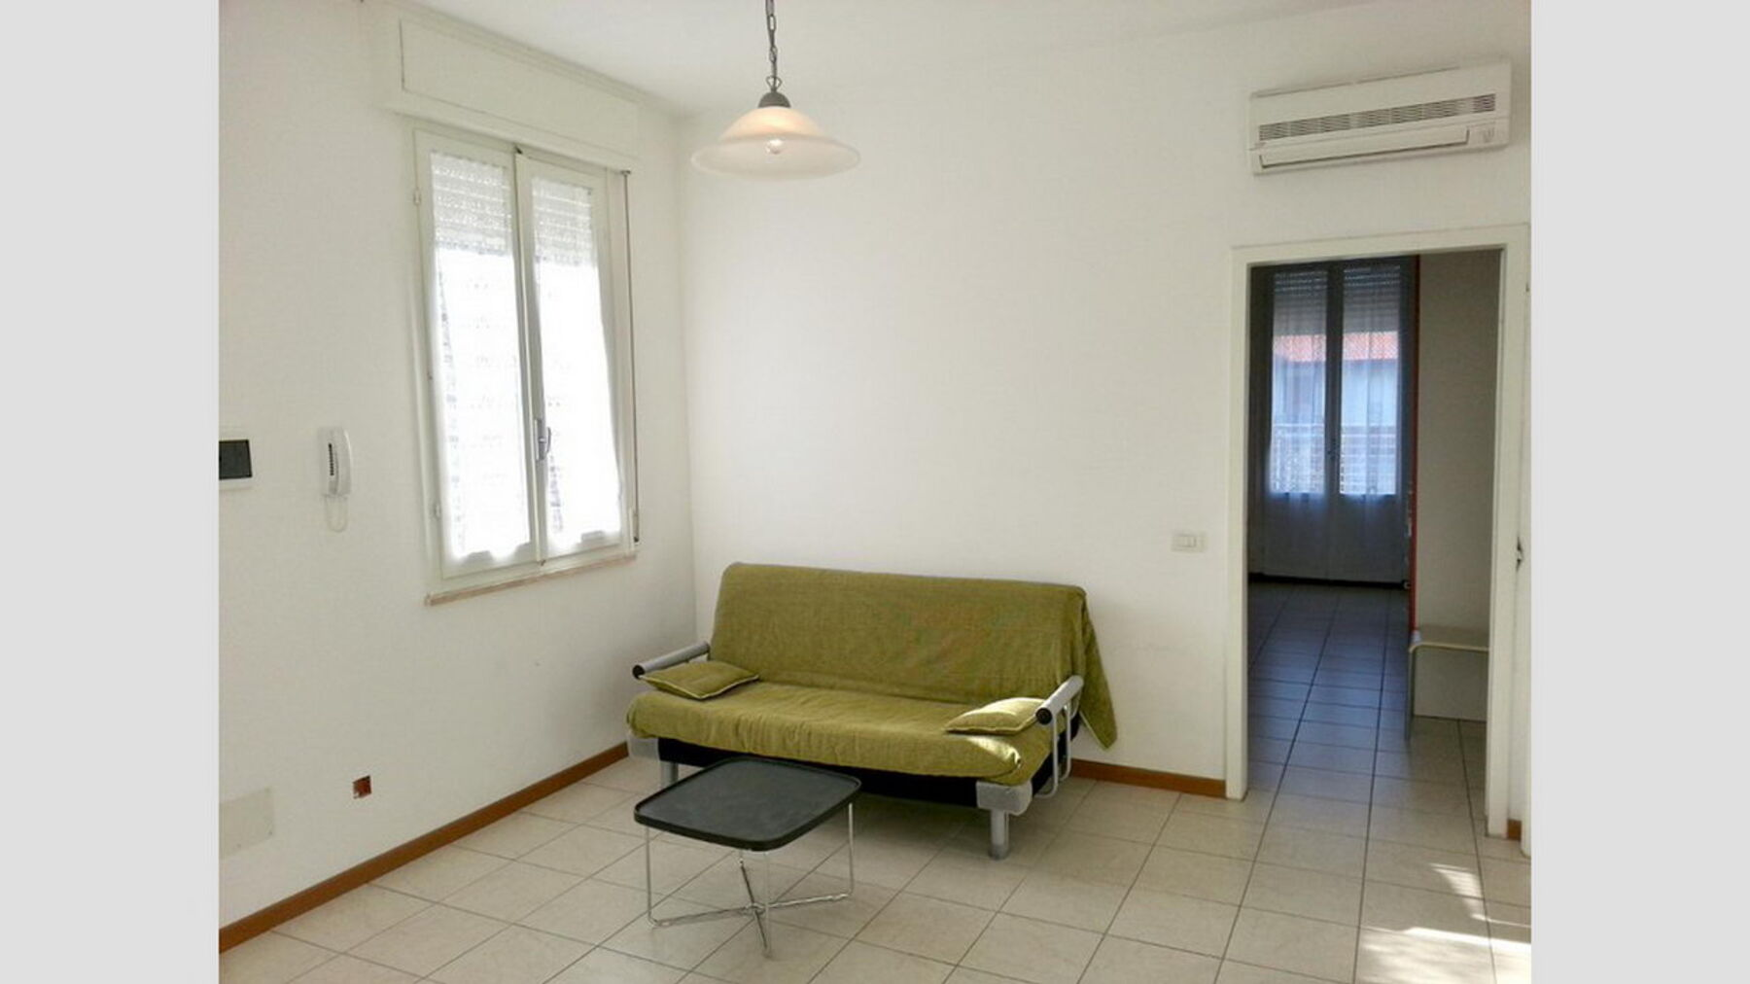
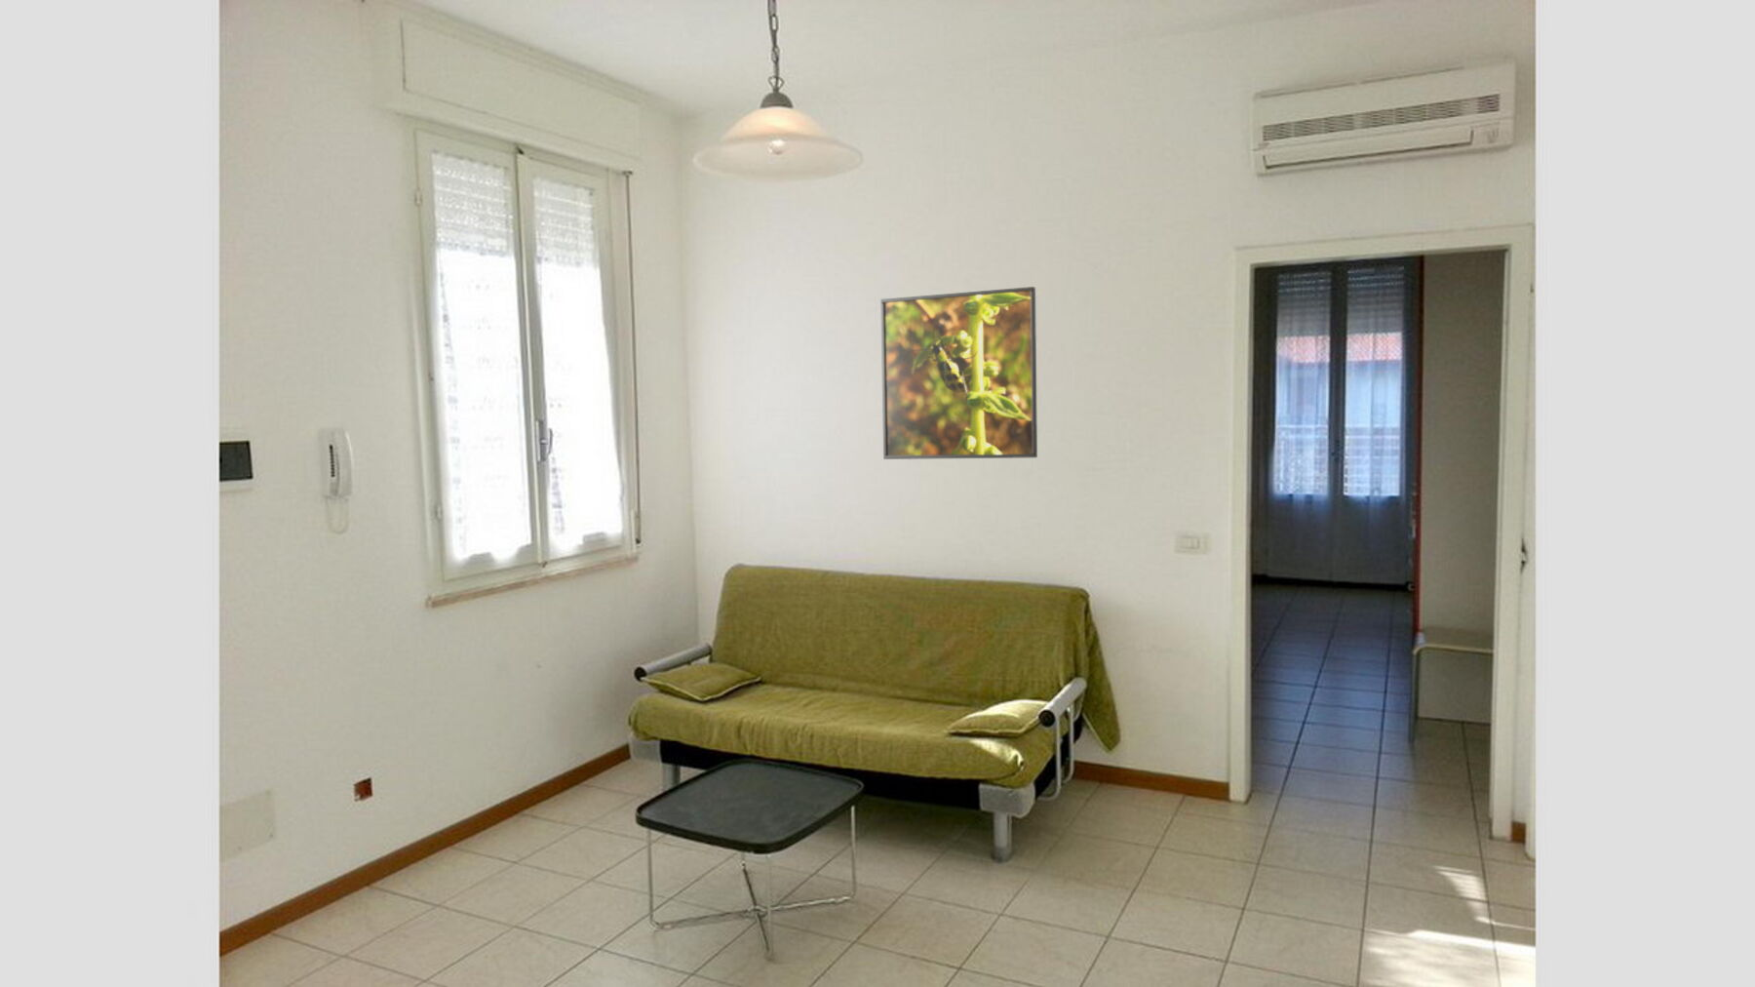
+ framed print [880,286,1038,460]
